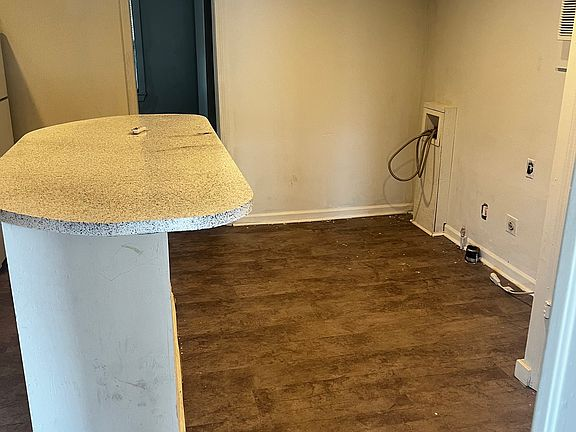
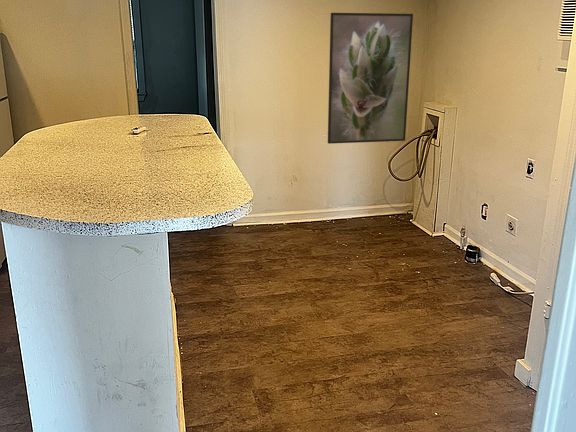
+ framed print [327,12,414,145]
